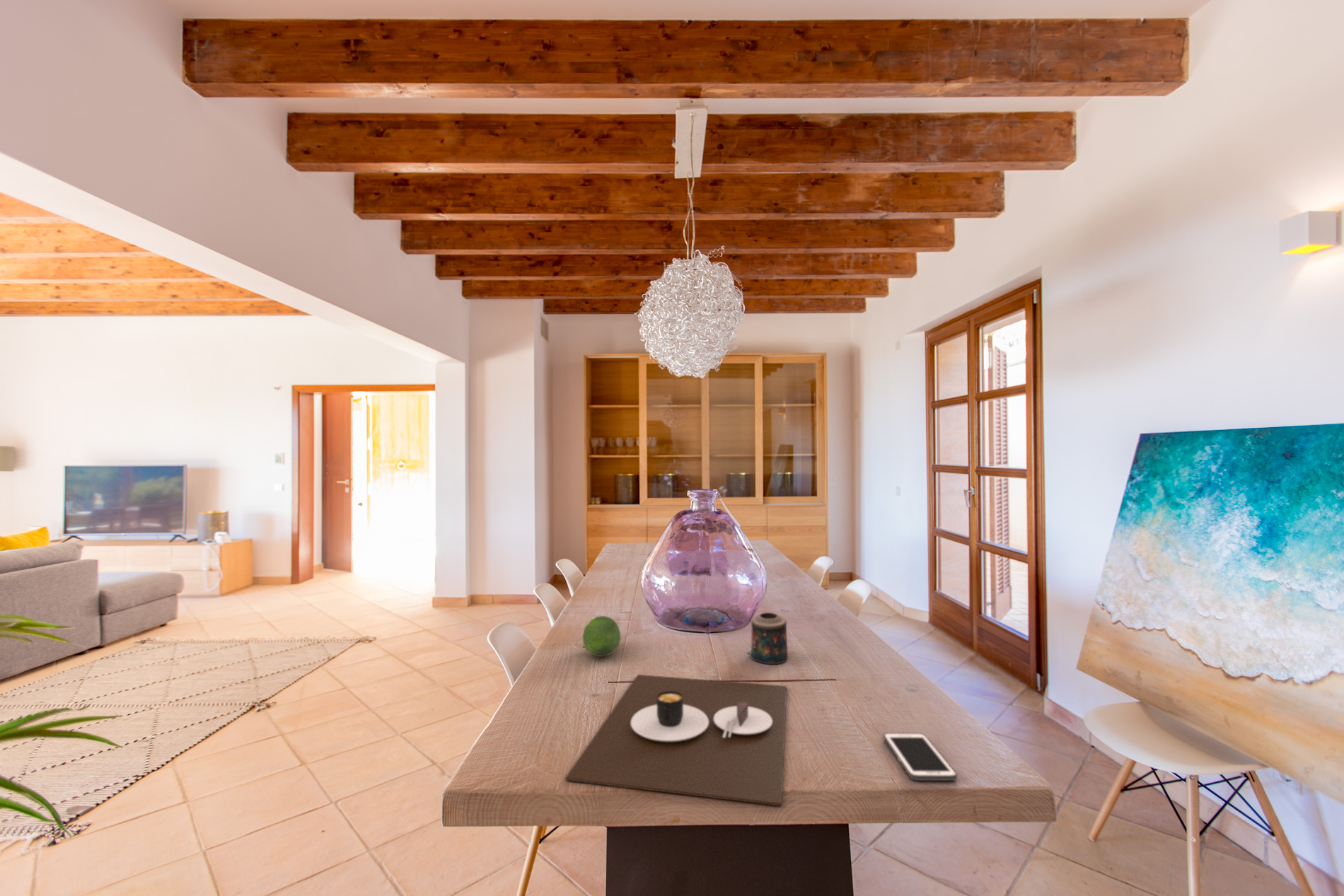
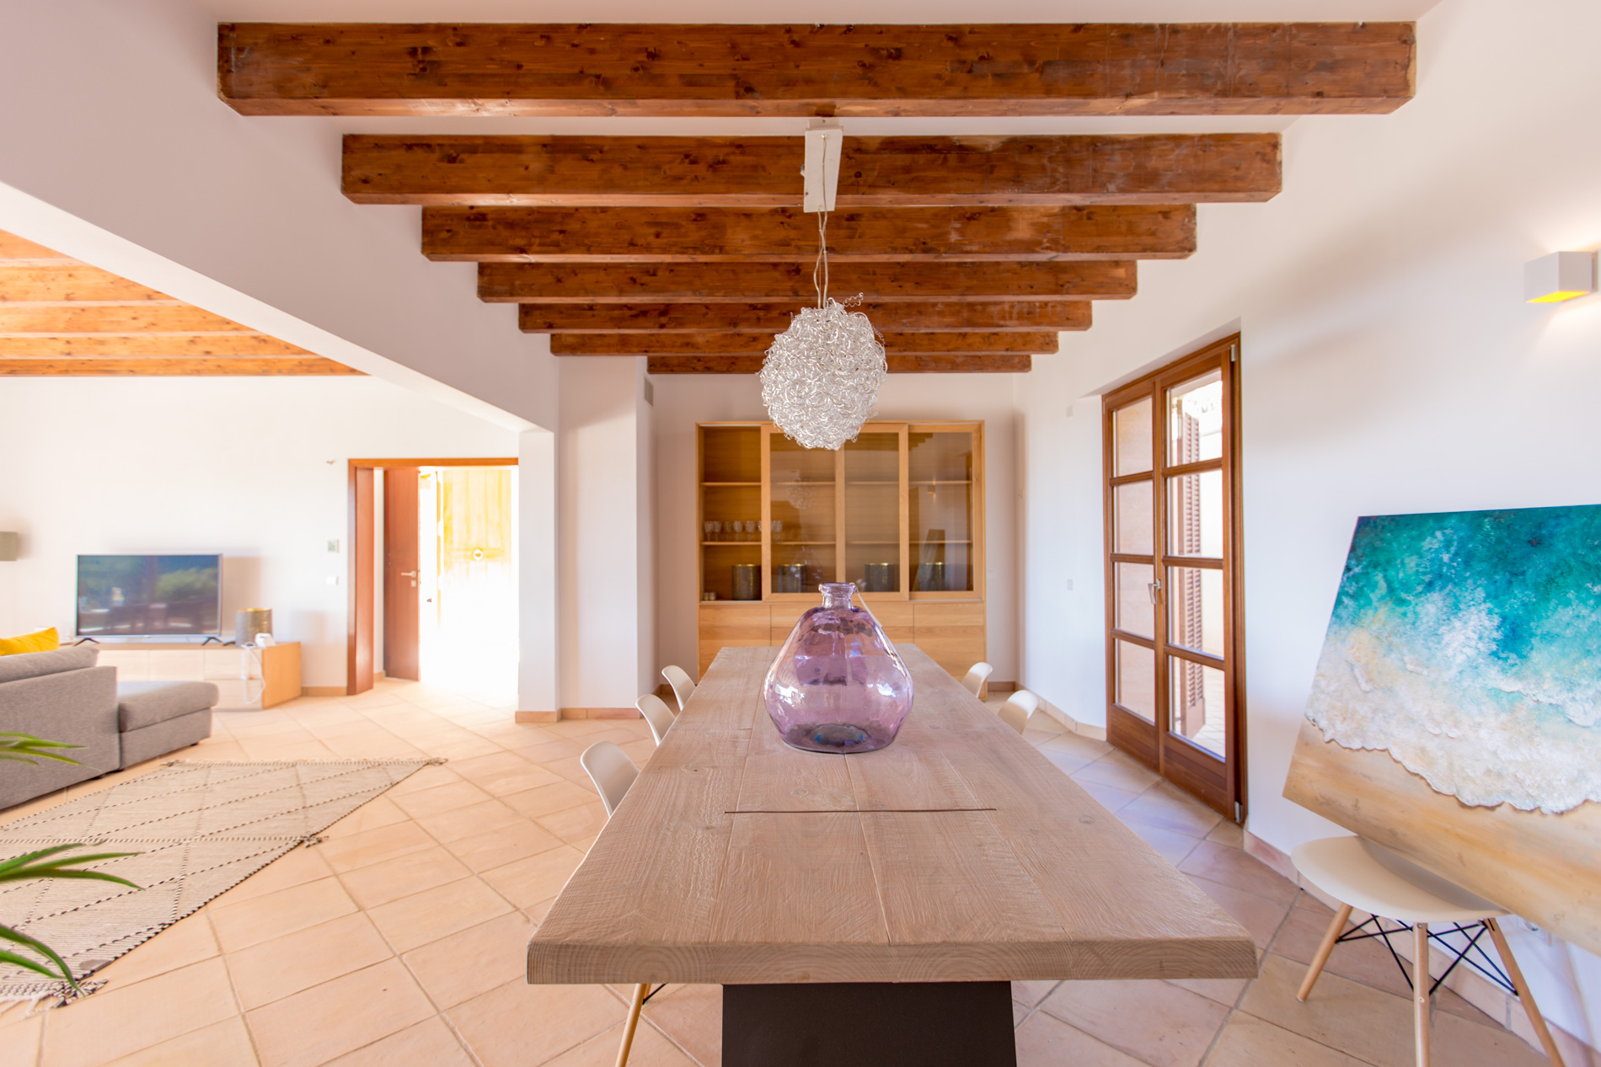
- fruit [582,615,622,658]
- place mat [564,674,787,807]
- candle [746,612,789,665]
- cell phone [883,732,958,781]
